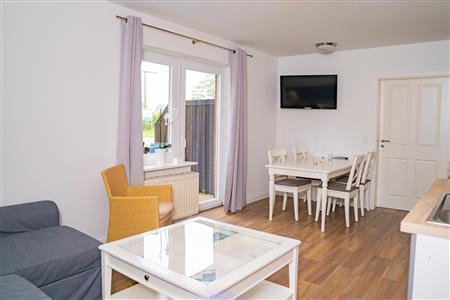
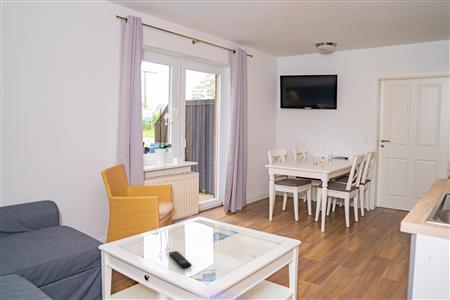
+ remote control [168,250,192,269]
